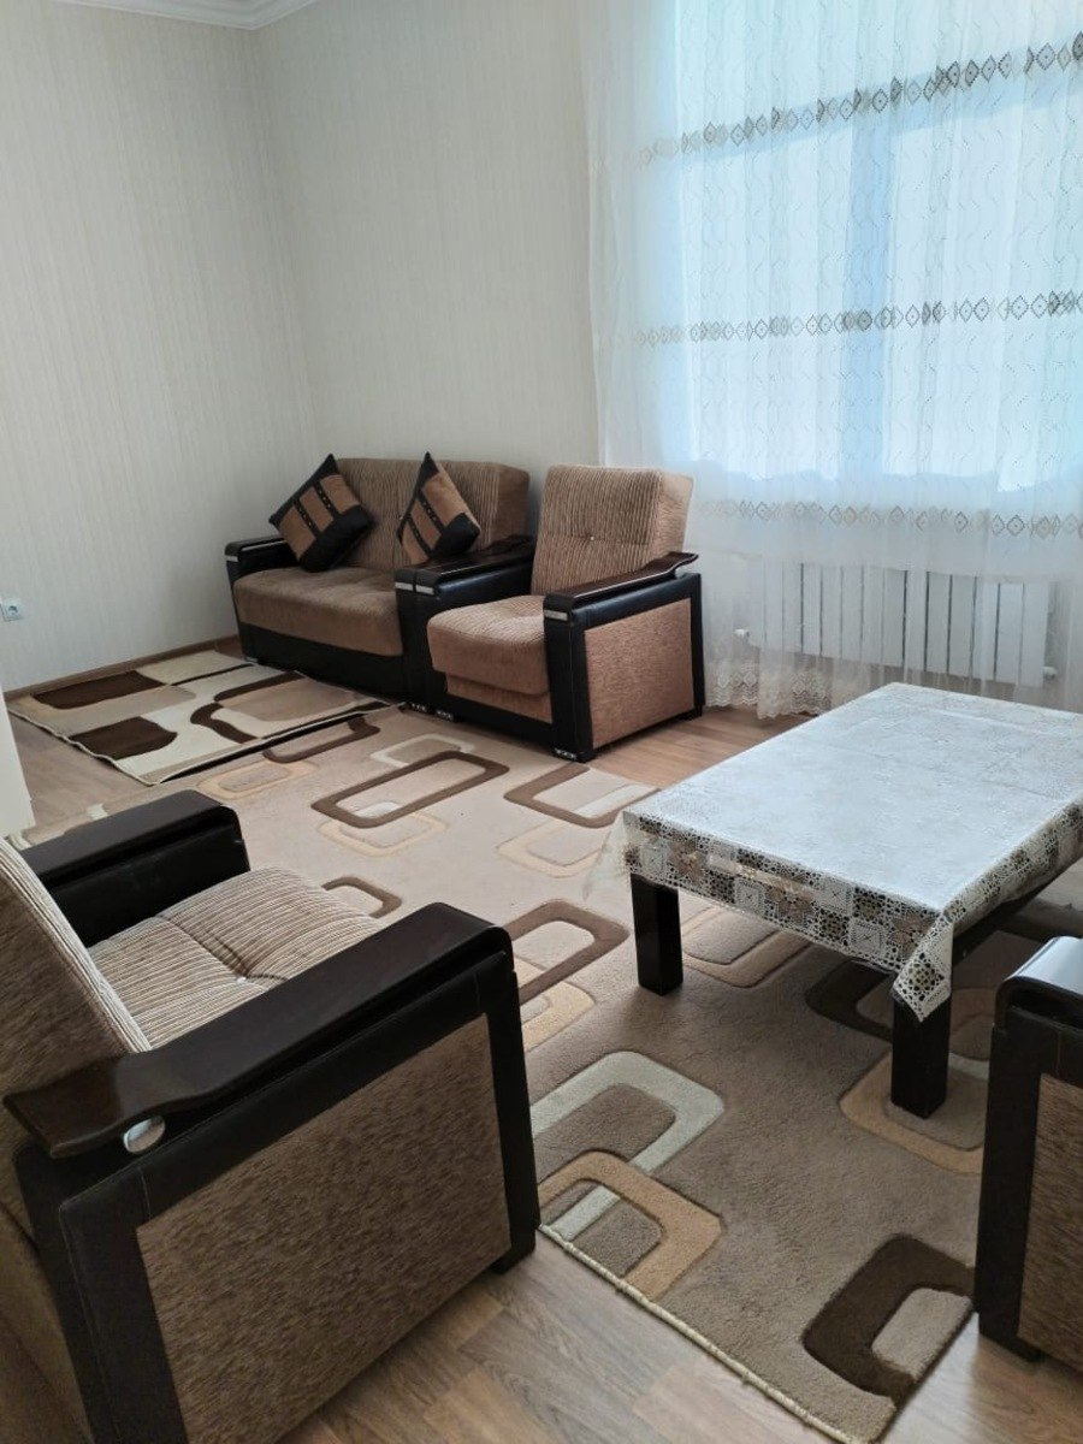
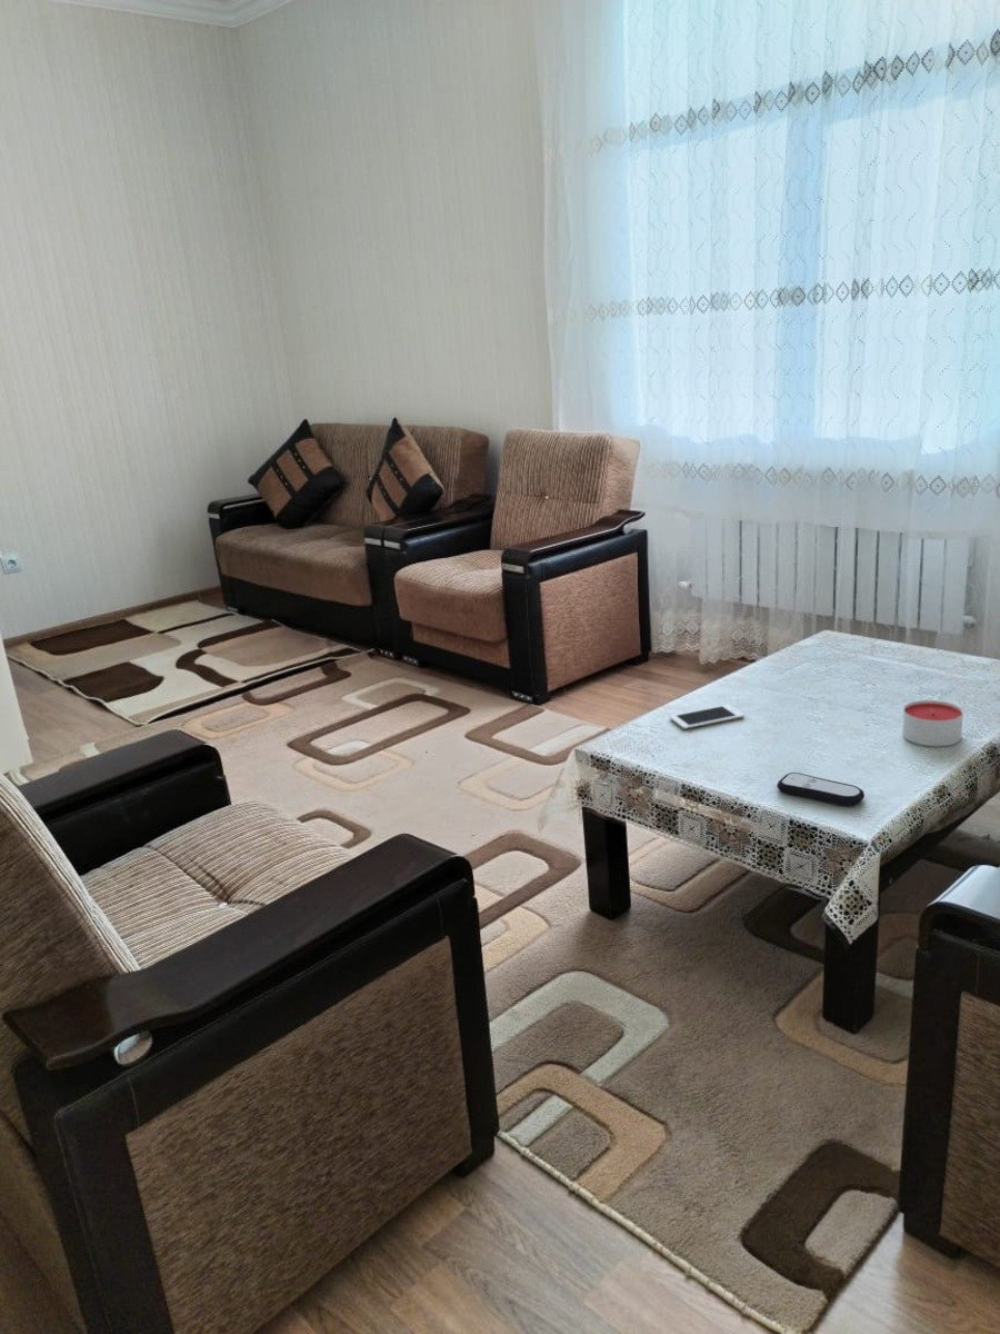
+ cell phone [669,704,746,730]
+ candle [901,699,964,747]
+ remote control [776,771,866,807]
